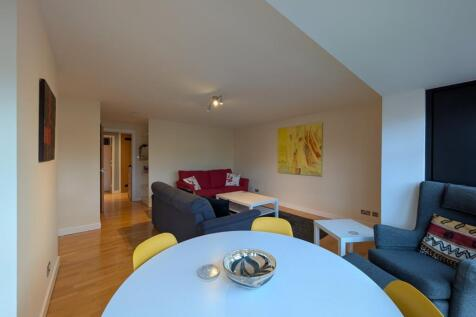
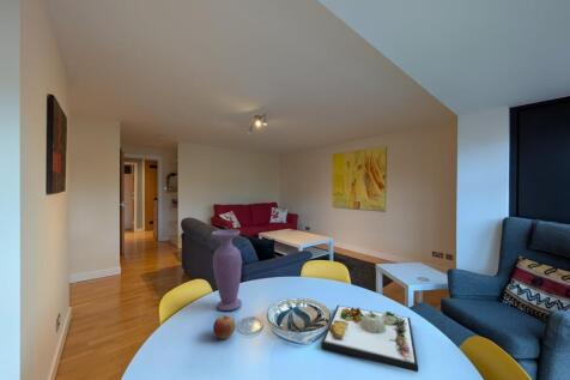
+ vase [211,228,243,312]
+ dinner plate [320,304,419,373]
+ apple [212,314,237,340]
